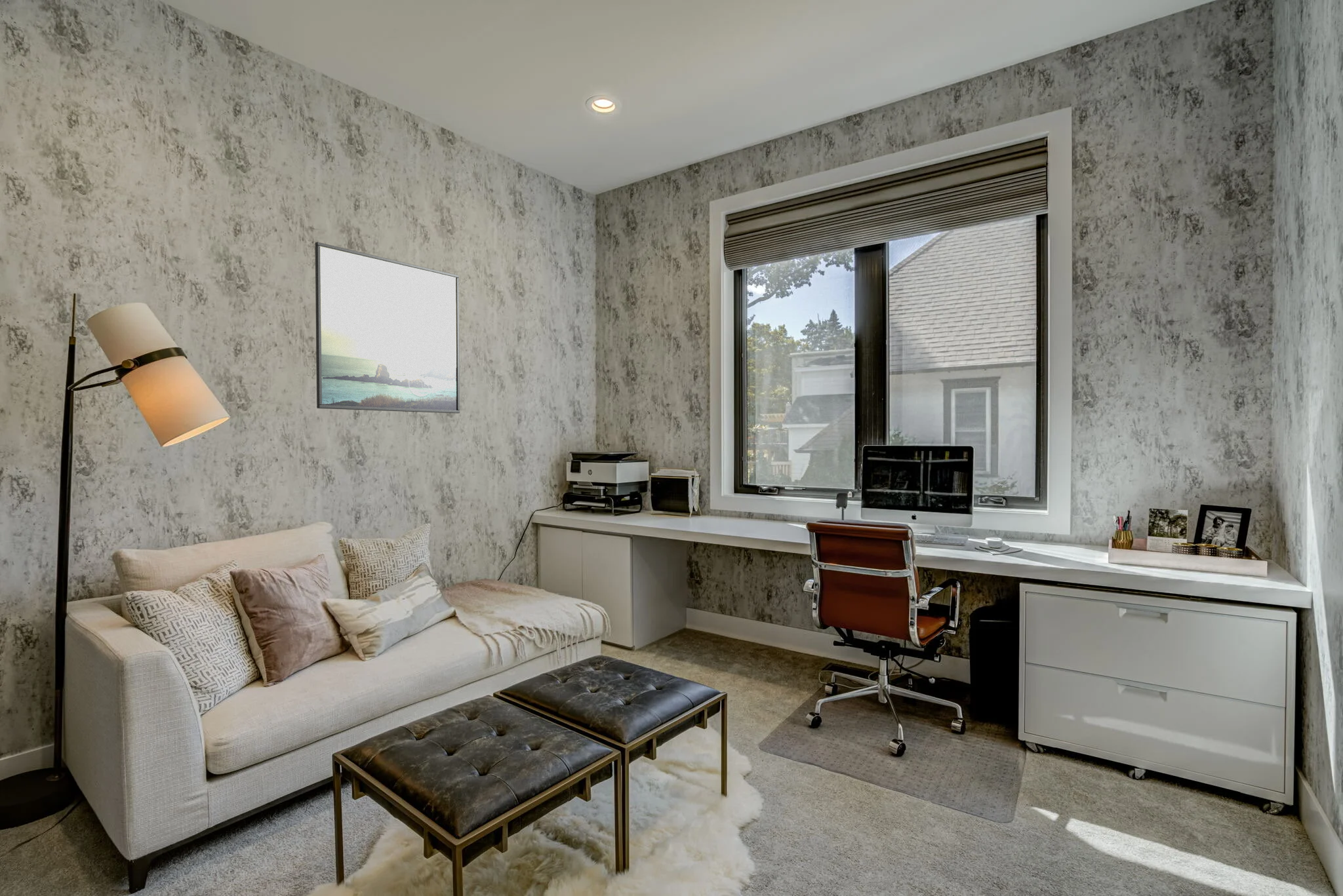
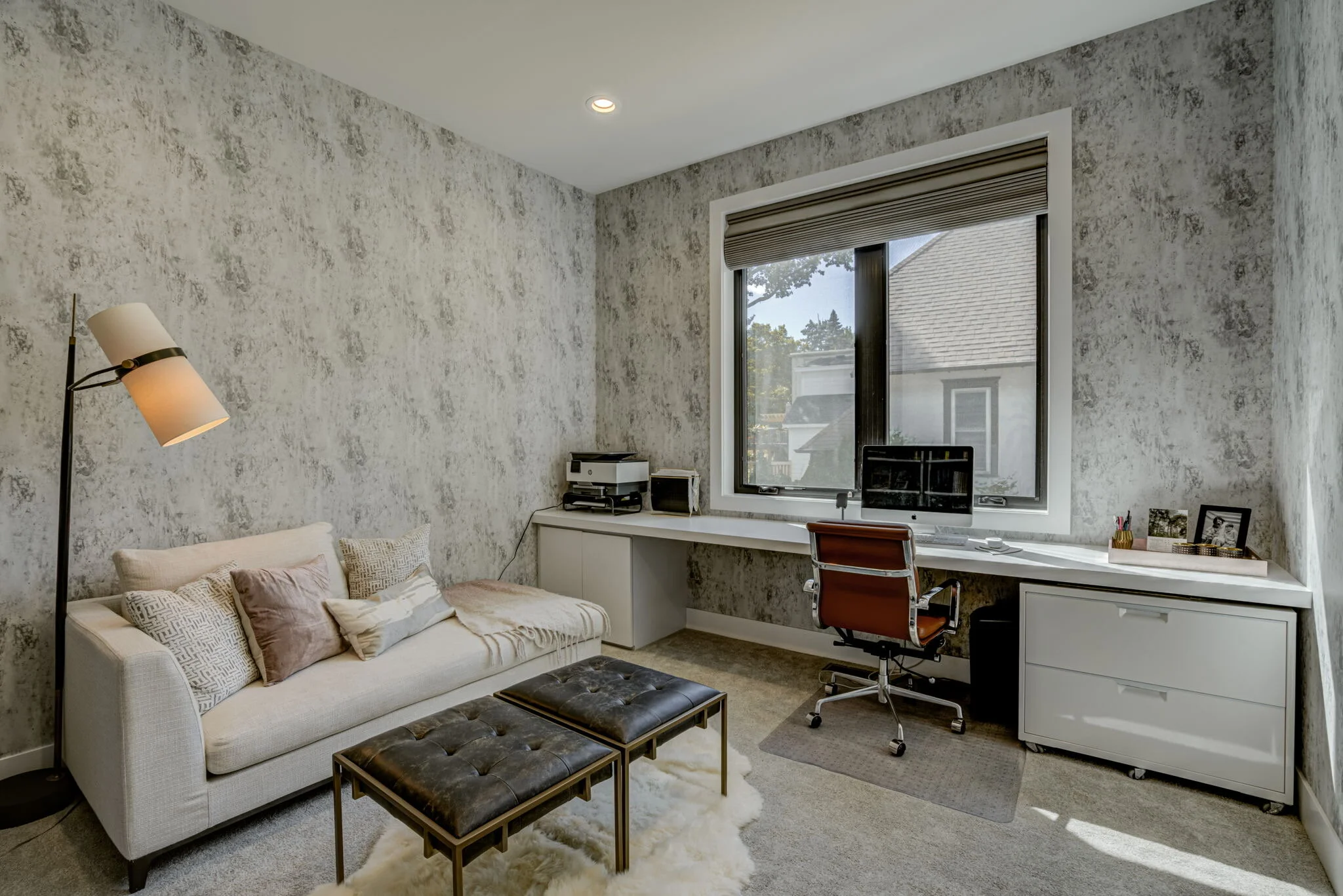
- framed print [315,241,460,414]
